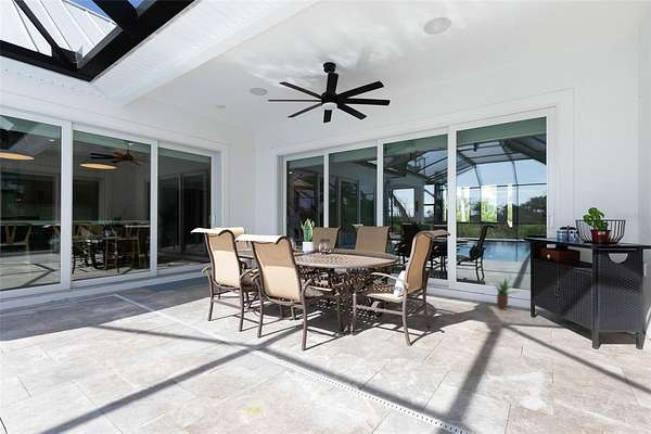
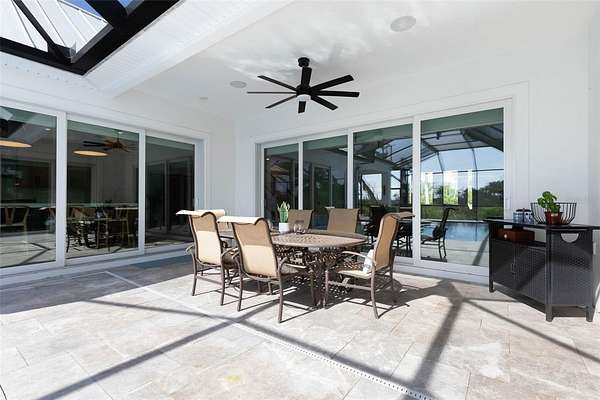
- potted plant [489,277,521,310]
